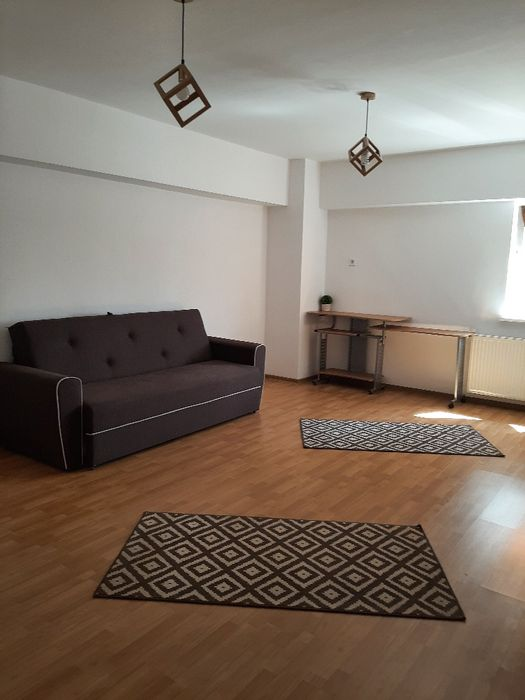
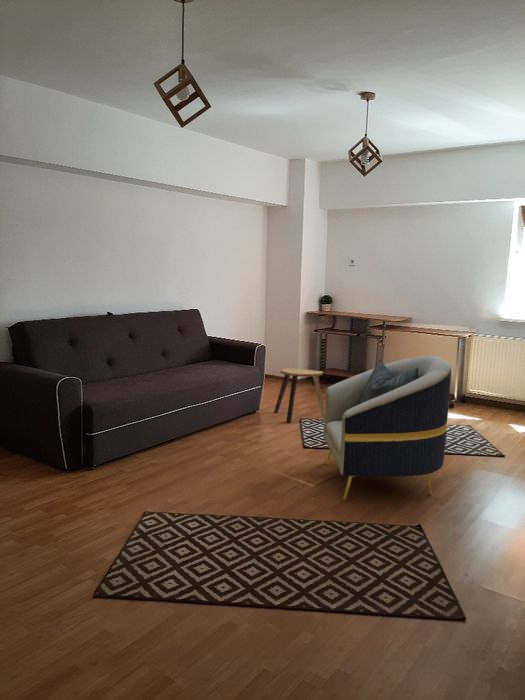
+ armchair [323,355,452,501]
+ stool [273,367,325,424]
